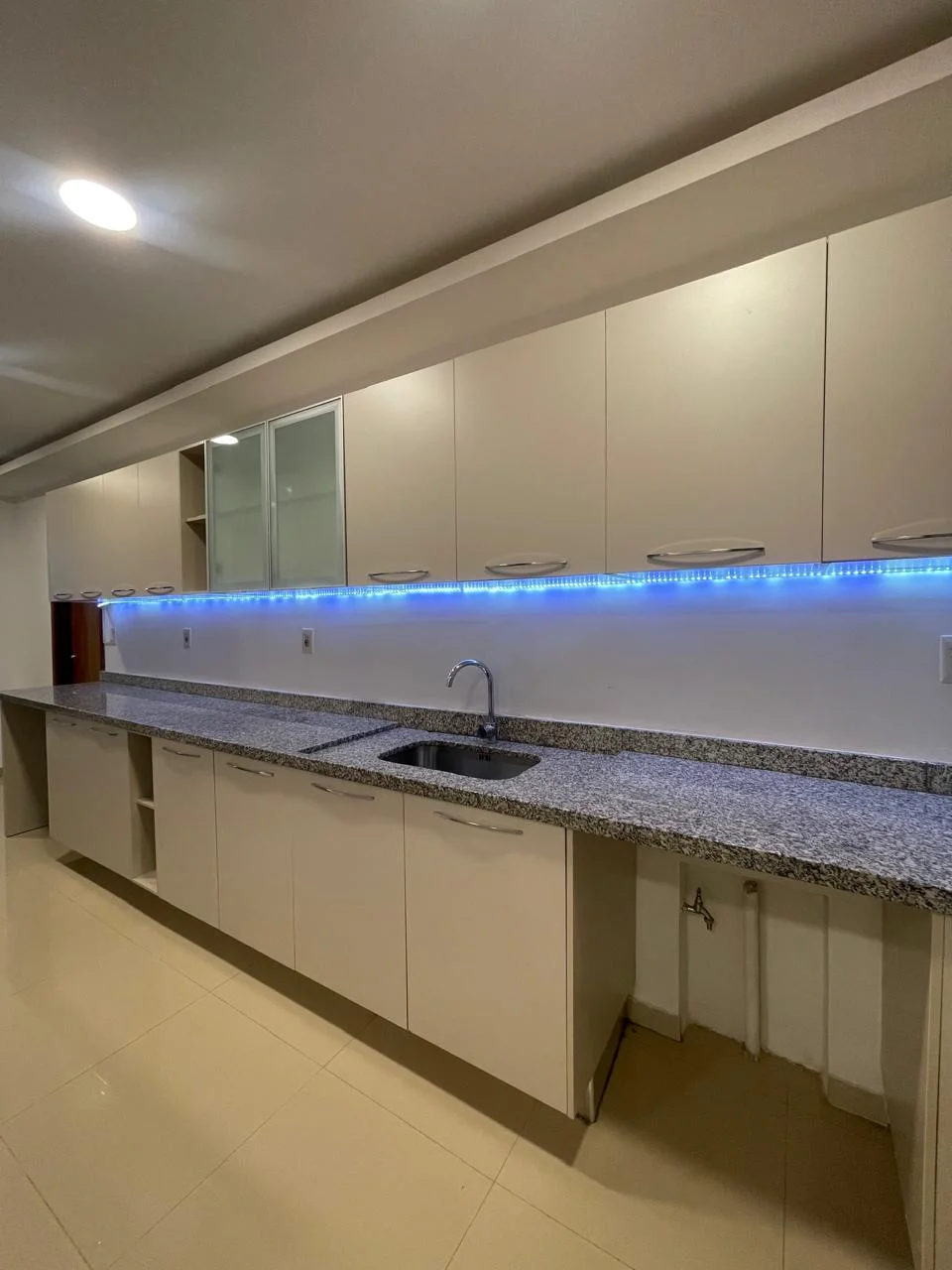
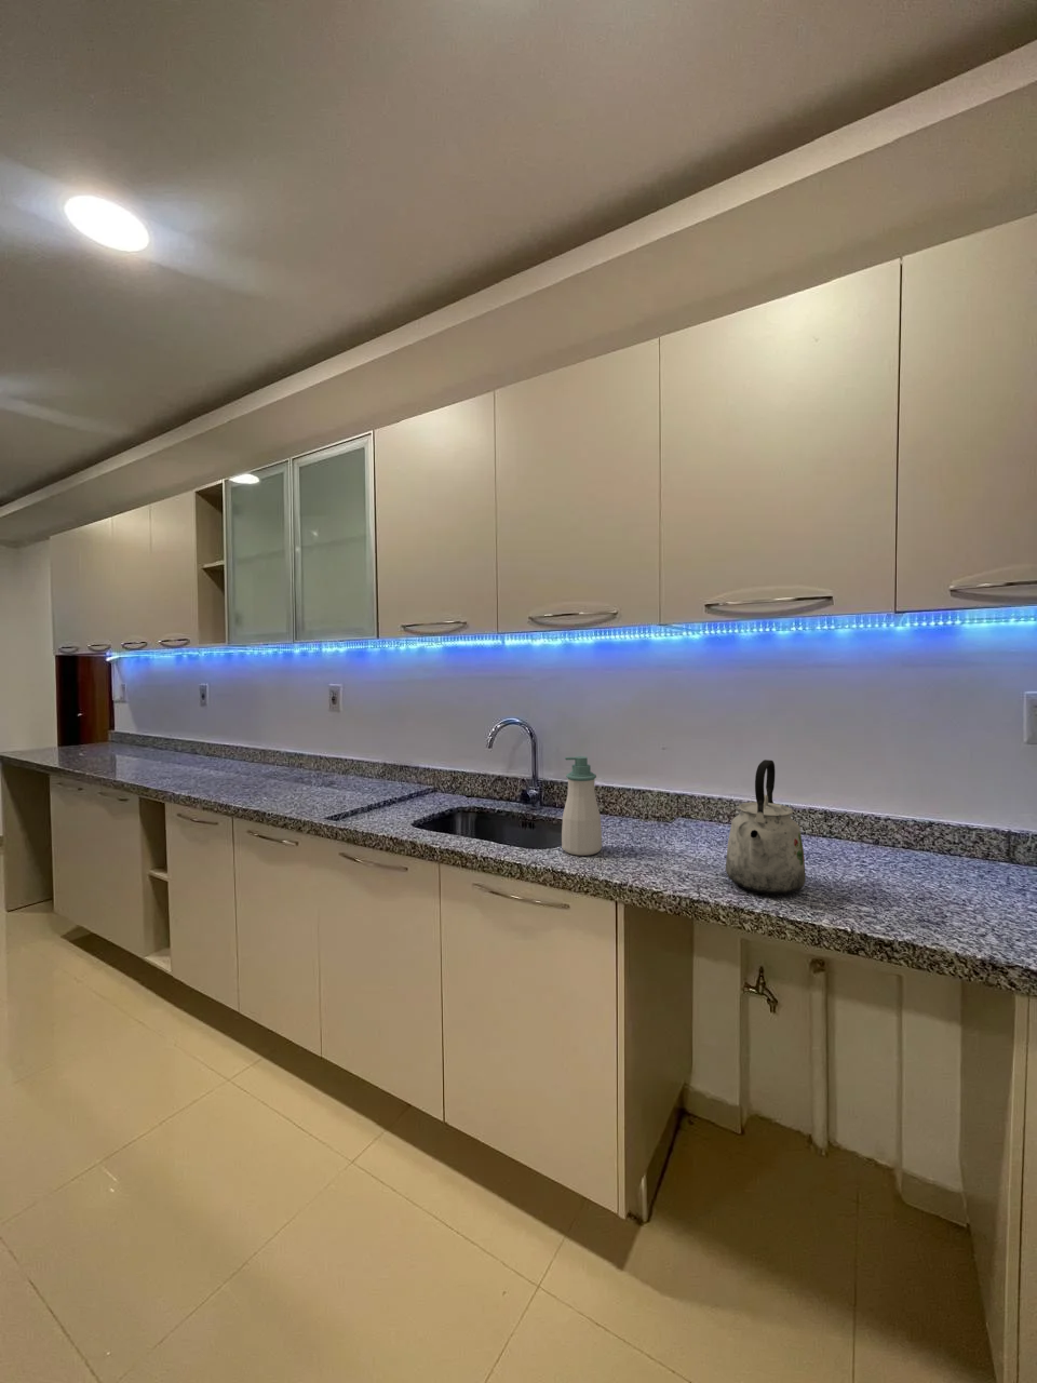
+ soap bottle [561,756,602,857]
+ kettle [724,759,807,895]
